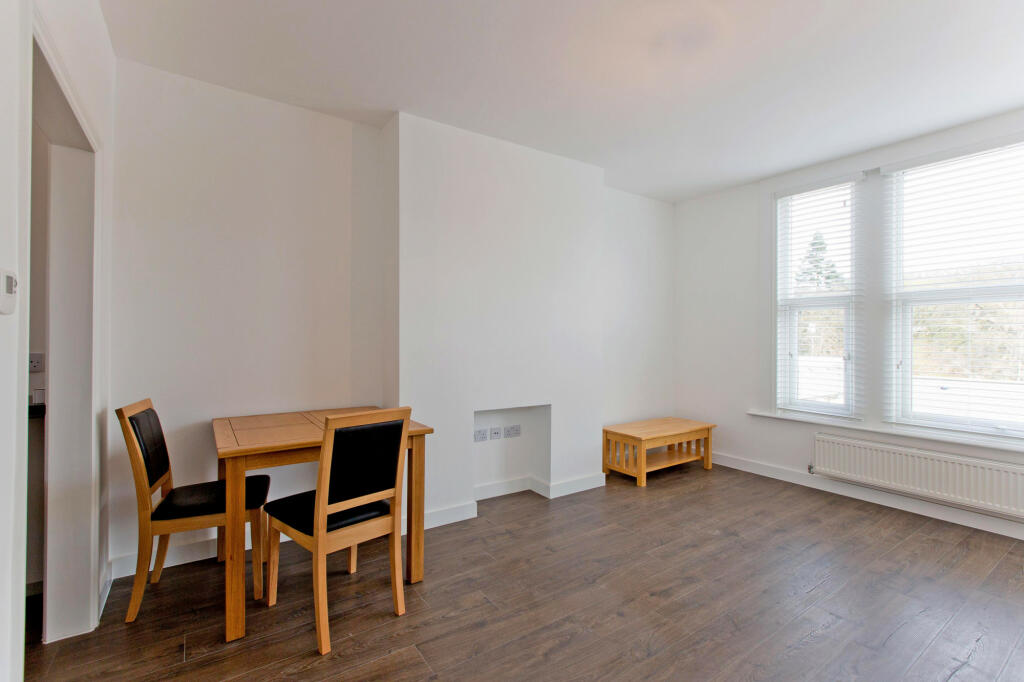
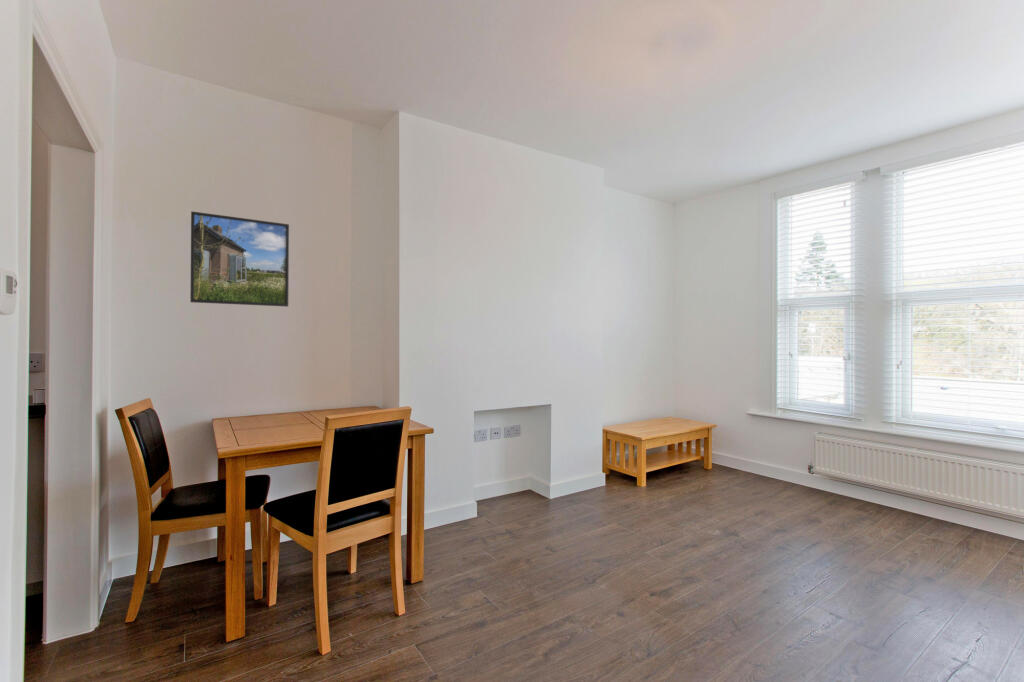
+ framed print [189,210,290,308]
